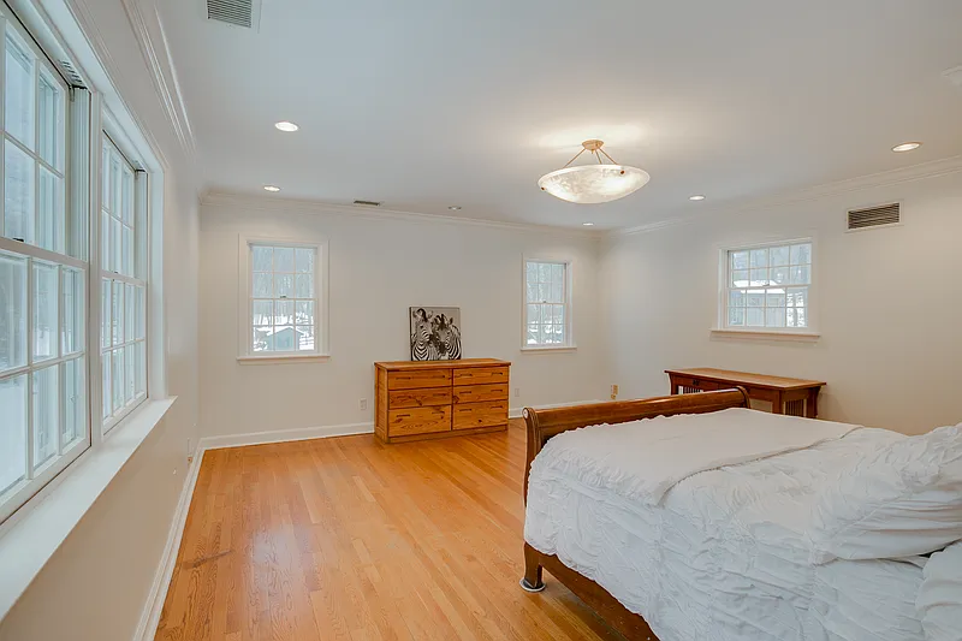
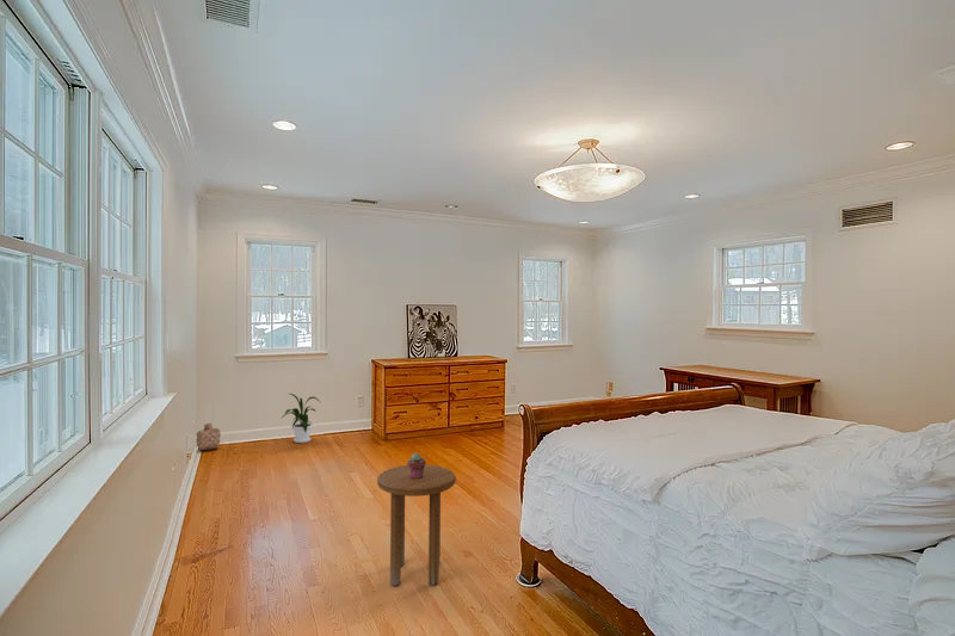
+ side table [376,463,457,587]
+ potted succulent [406,452,427,478]
+ basket [196,422,222,451]
+ house plant [281,393,320,444]
